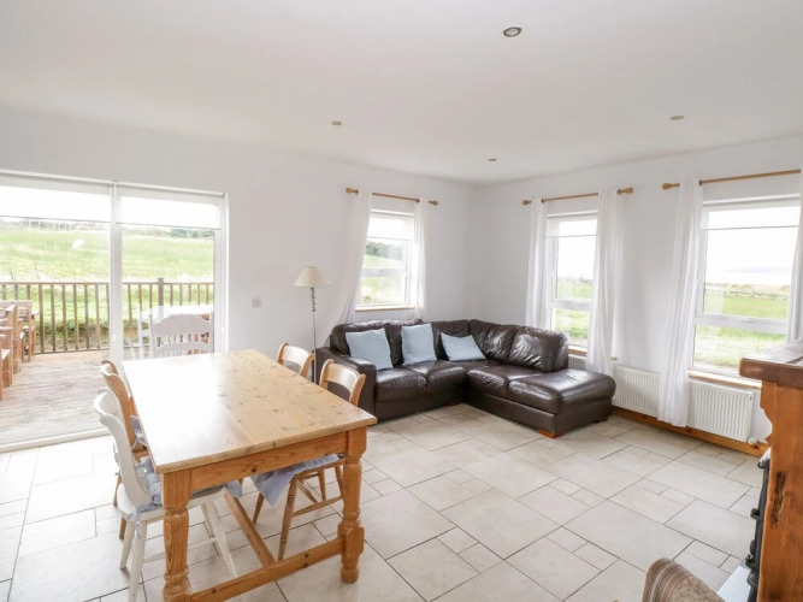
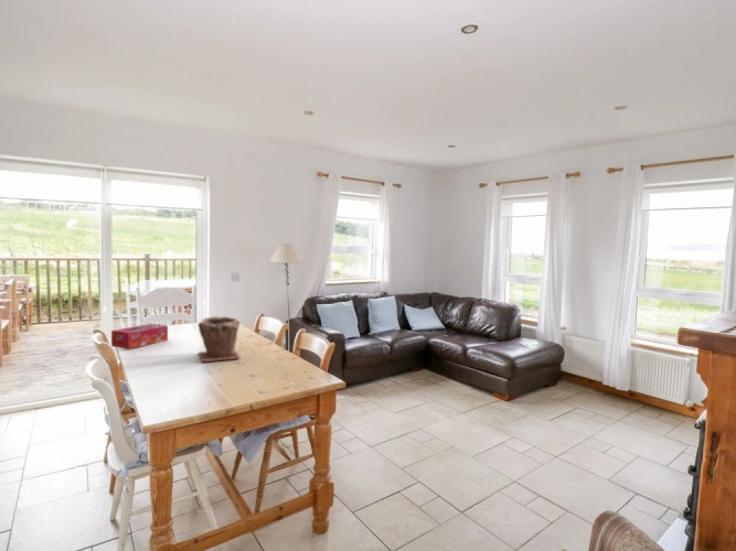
+ plant pot [196,315,242,363]
+ tissue box [110,323,169,350]
